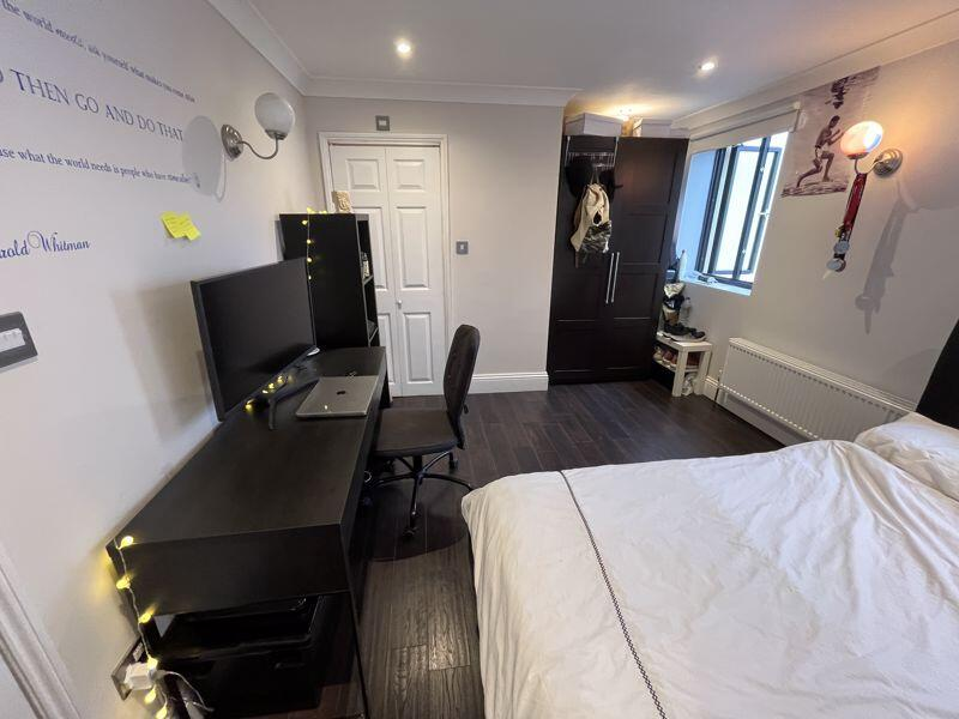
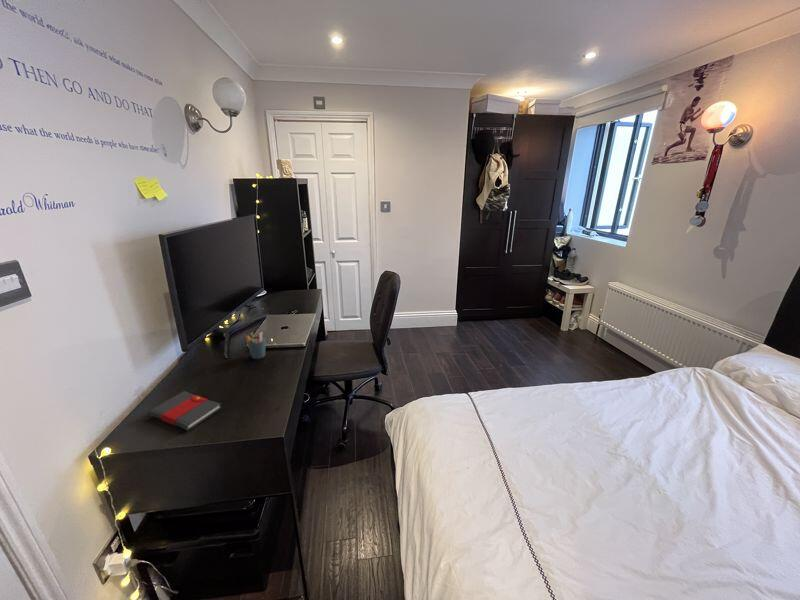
+ pen holder [245,332,267,360]
+ book [147,391,223,432]
